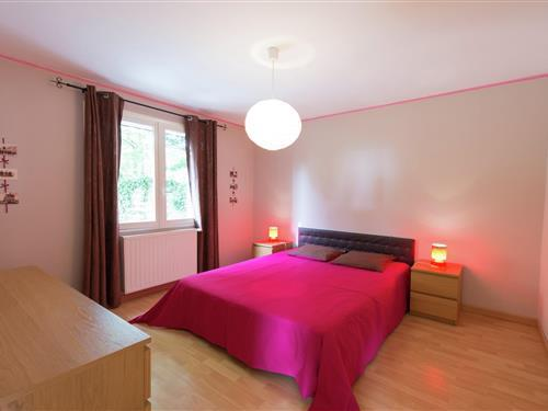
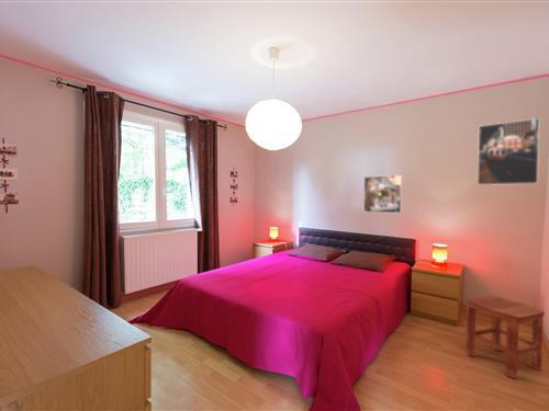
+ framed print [362,174,403,214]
+ stool [466,295,546,379]
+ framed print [477,117,540,186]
